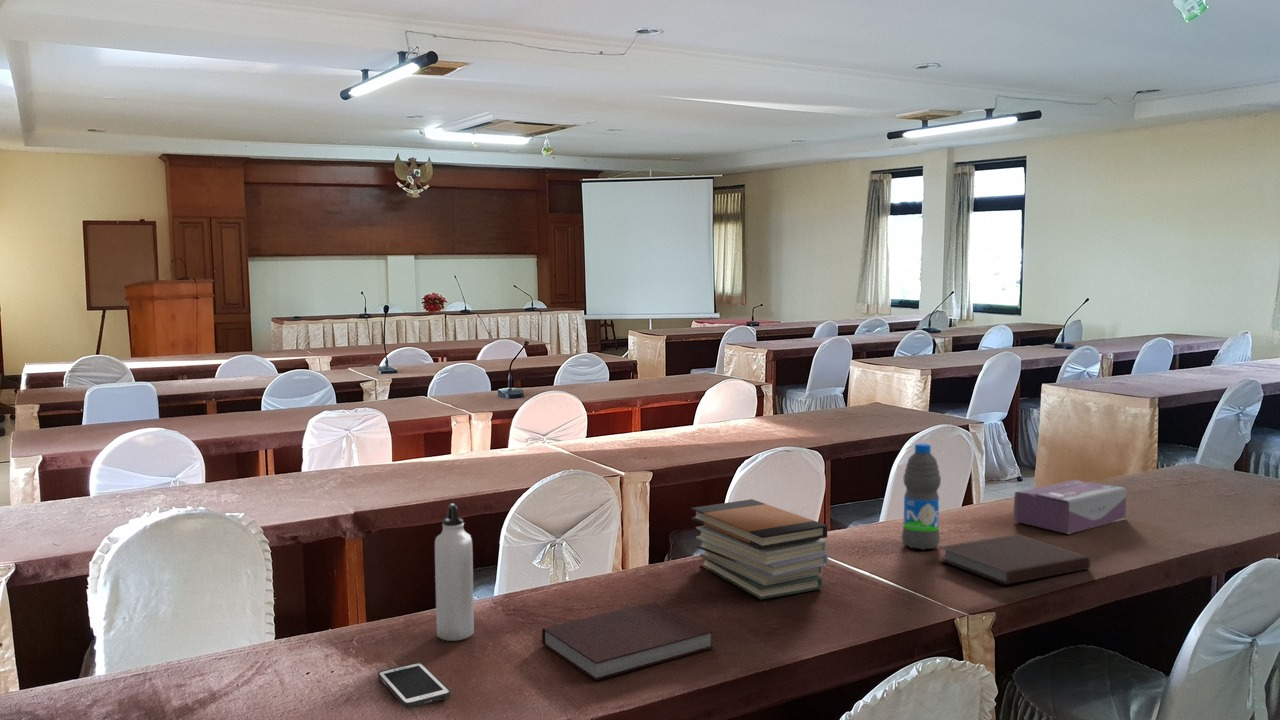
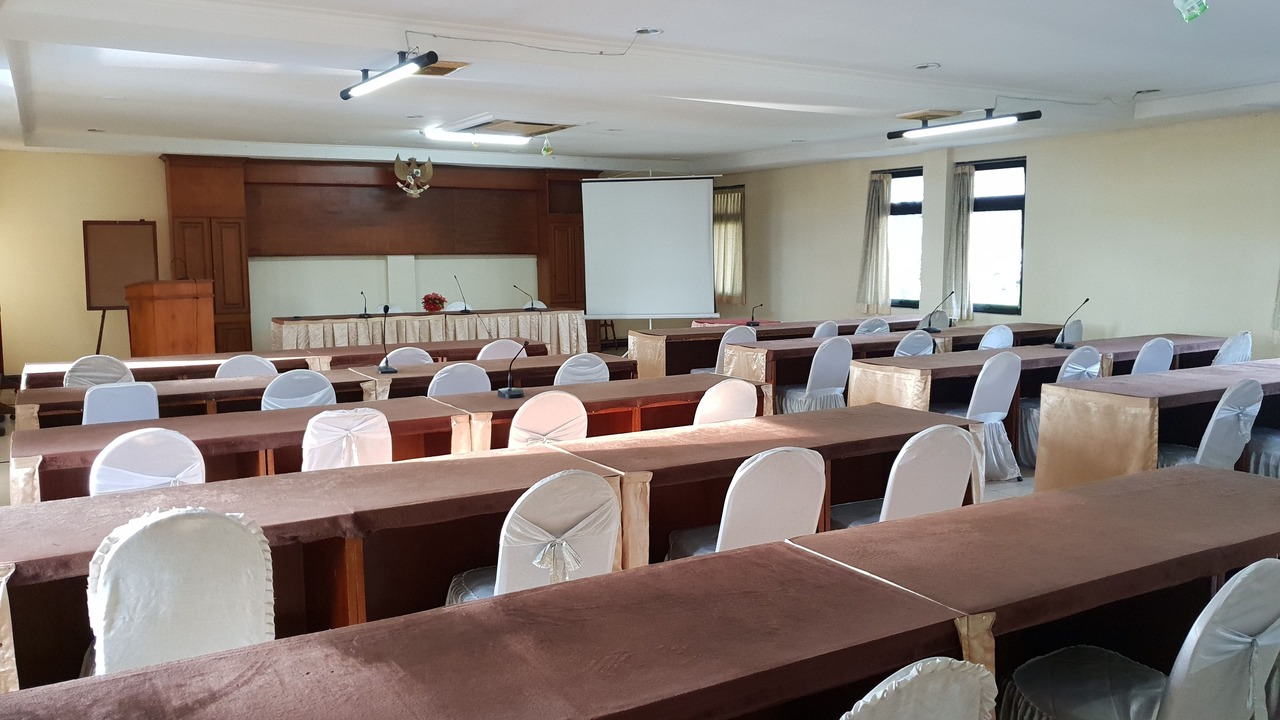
- notebook [937,533,1091,586]
- tissue box [1013,479,1127,535]
- book stack [690,498,829,600]
- notebook [541,601,715,681]
- water bottle [434,503,475,642]
- cell phone [377,661,452,709]
- water bottle [901,442,942,551]
